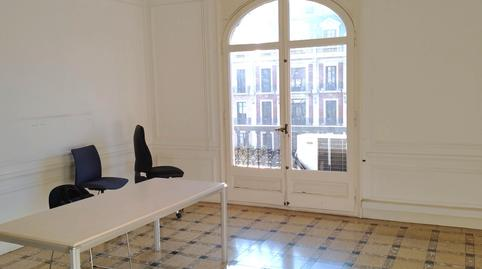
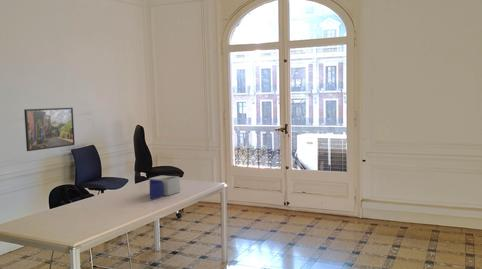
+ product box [148,175,181,201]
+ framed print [23,107,76,152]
